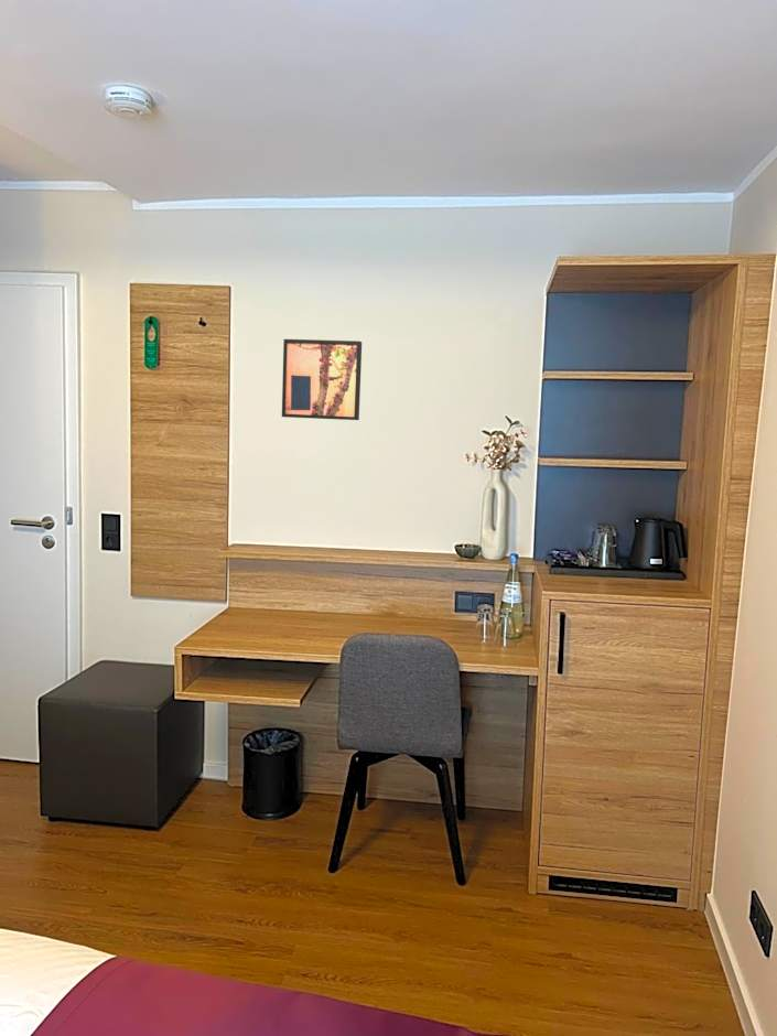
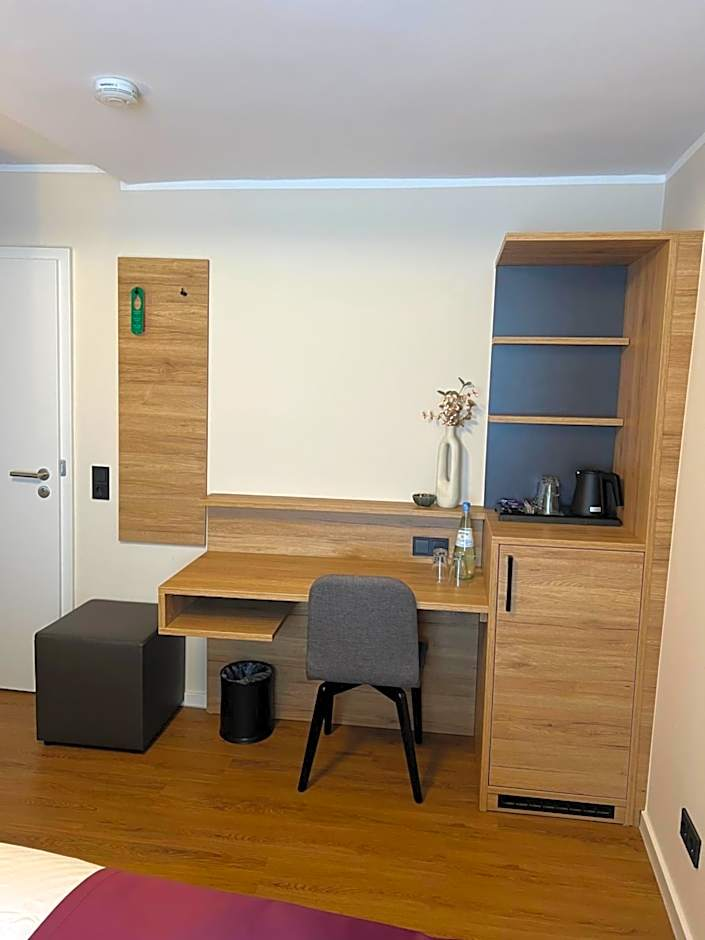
- wall art [281,338,363,421]
